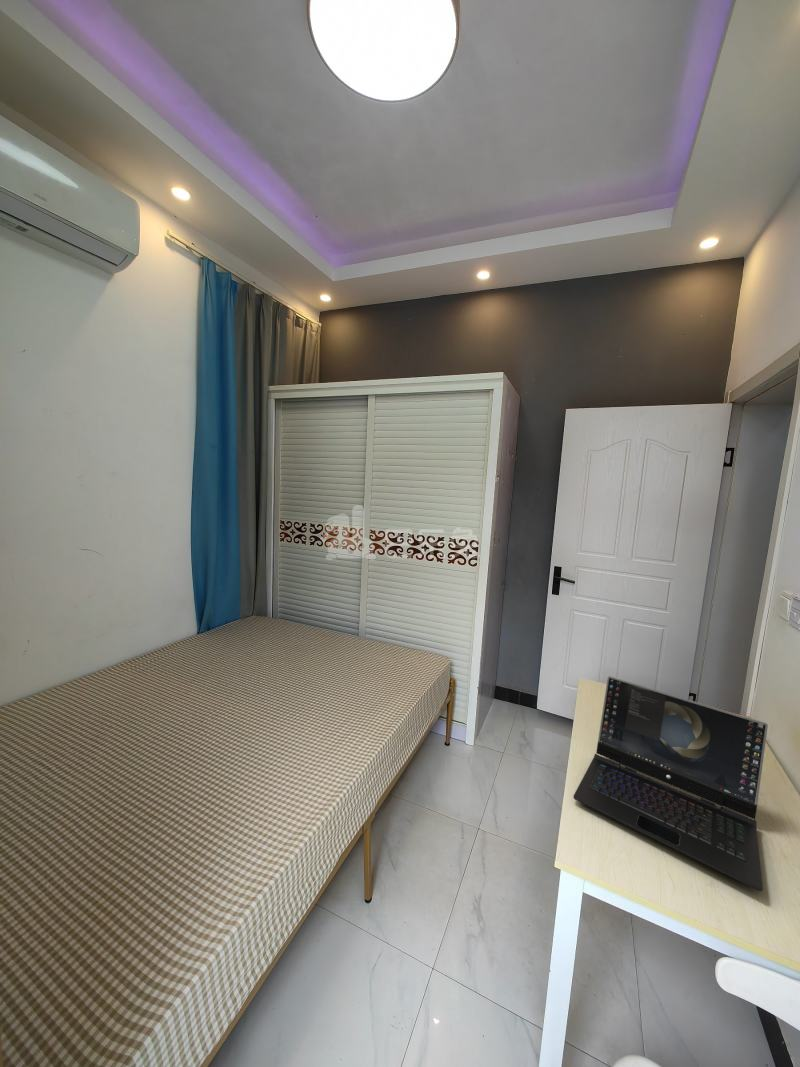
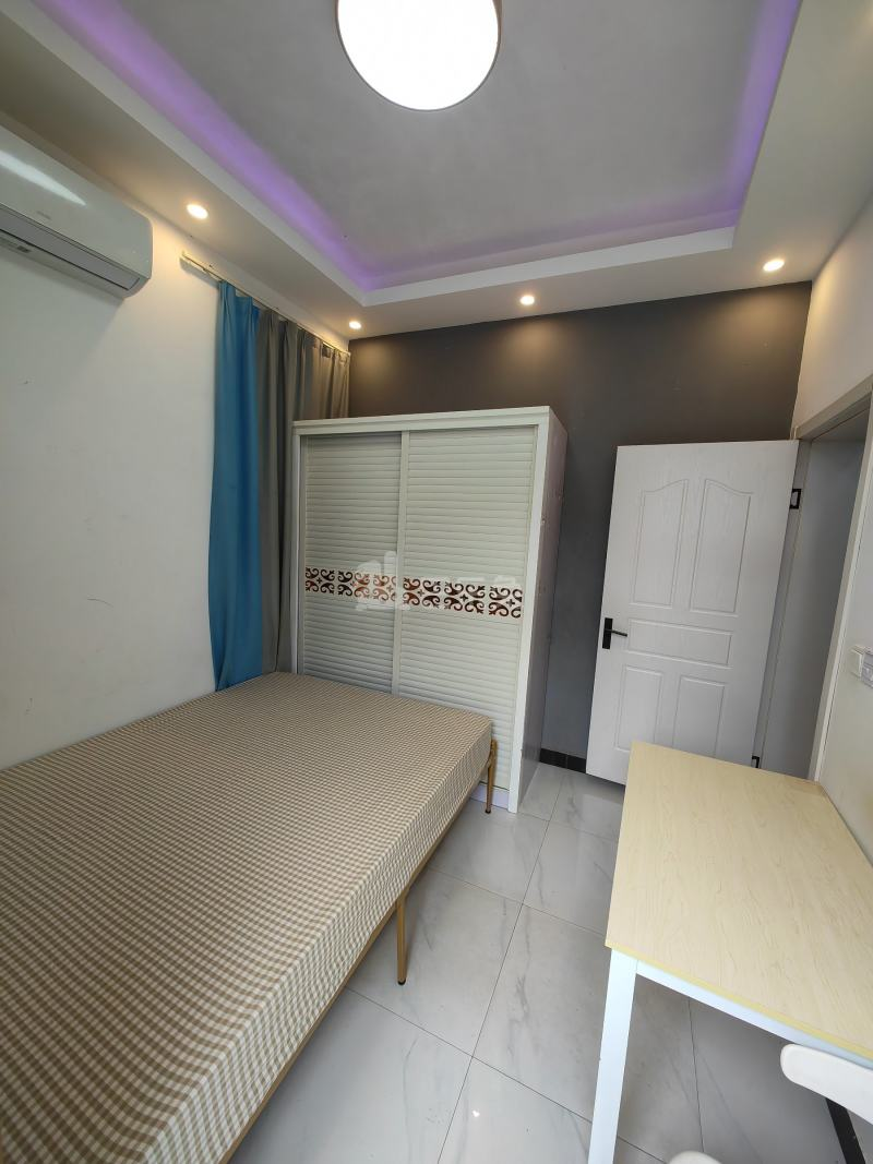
- laptop [572,675,769,893]
